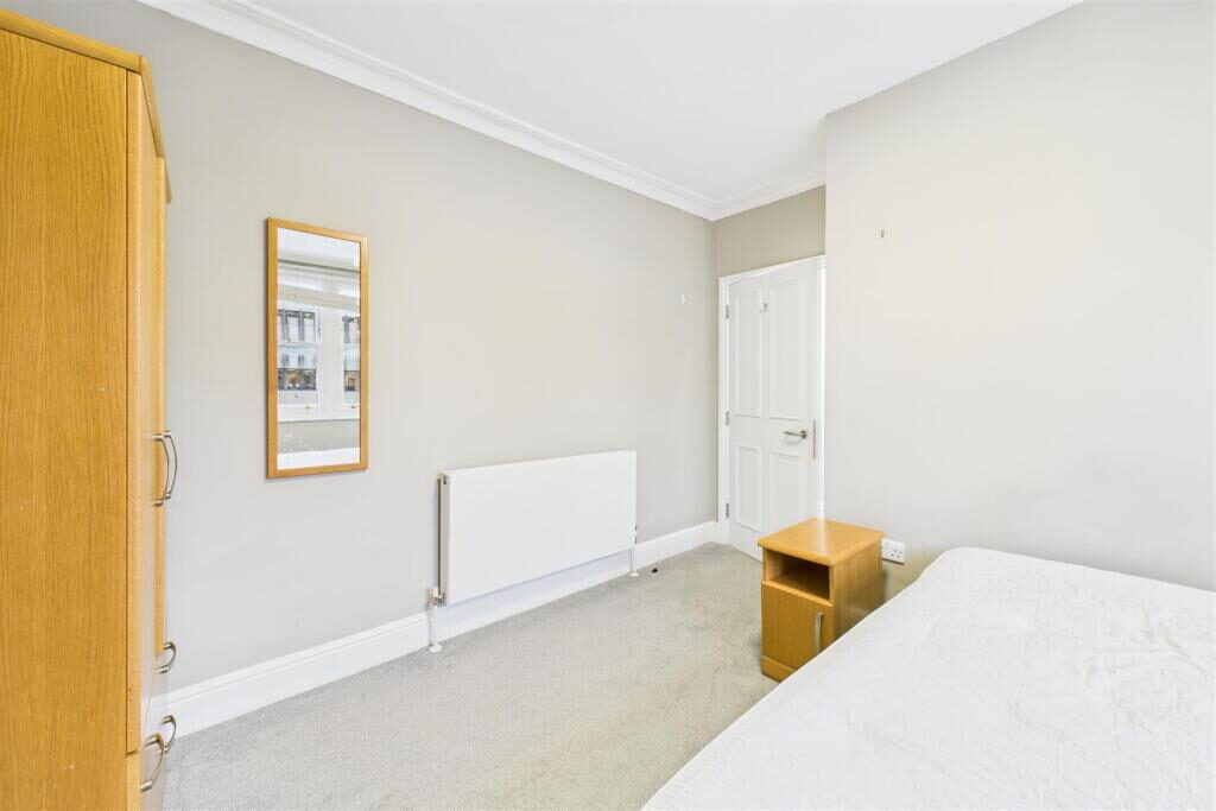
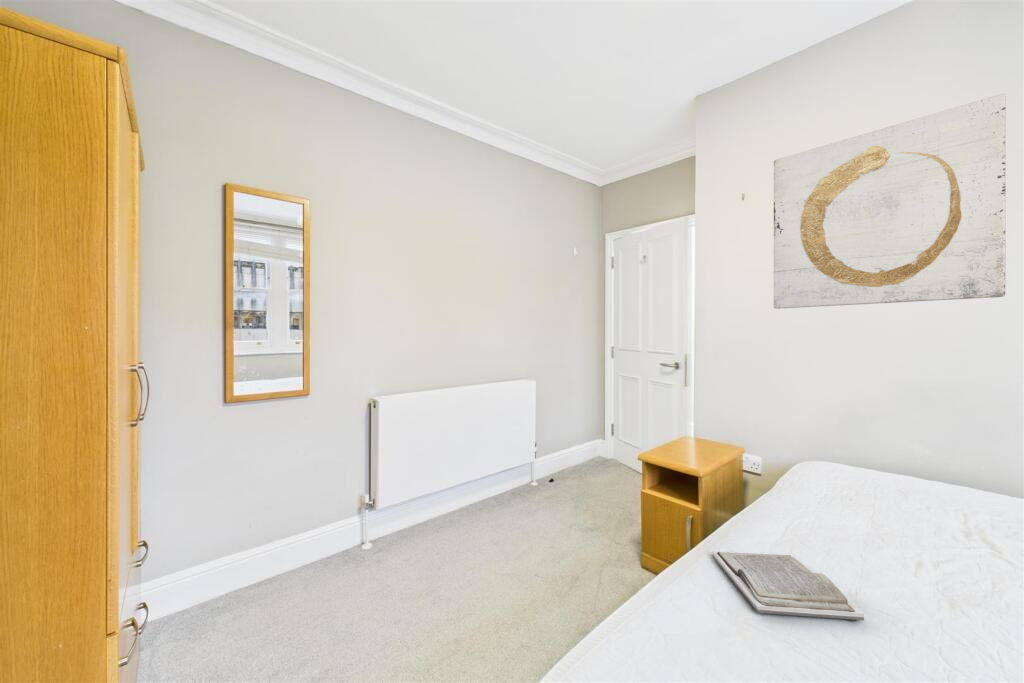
+ book [712,551,865,622]
+ wall art [773,93,1007,310]
